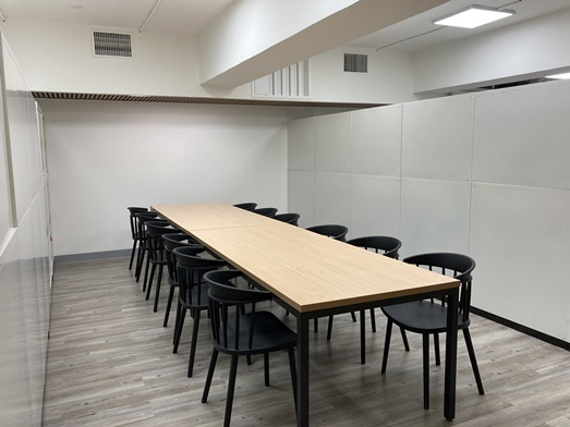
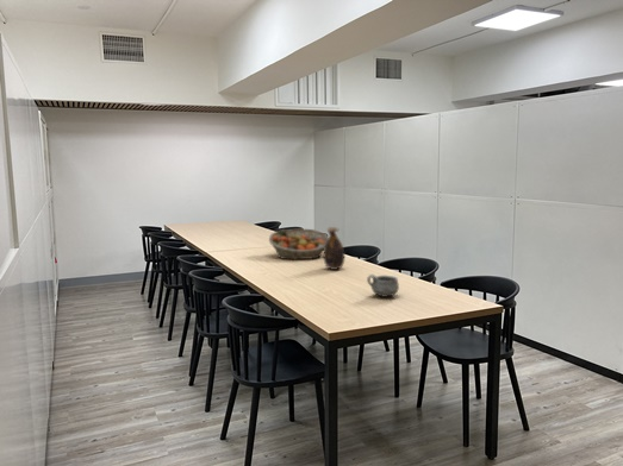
+ bowl [366,273,400,298]
+ vase [322,226,345,271]
+ fruit basket [268,228,329,260]
